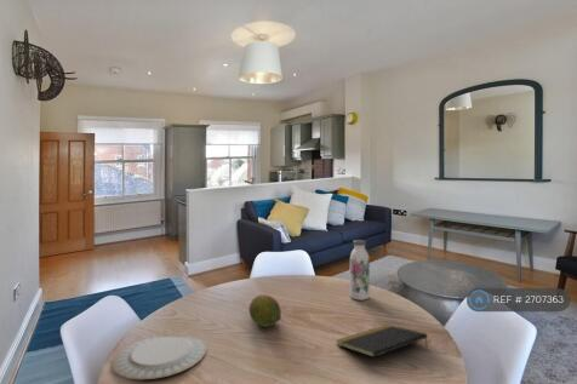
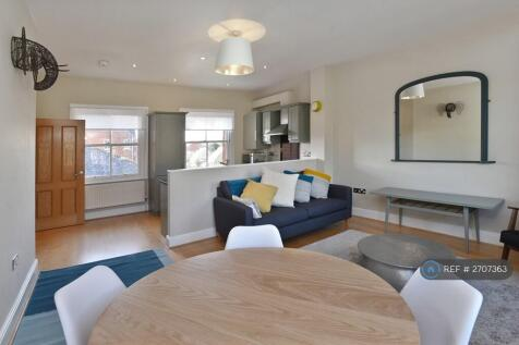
- chinaware [110,336,208,380]
- water bottle [349,239,371,302]
- fruit [248,293,282,328]
- notepad [336,323,429,359]
